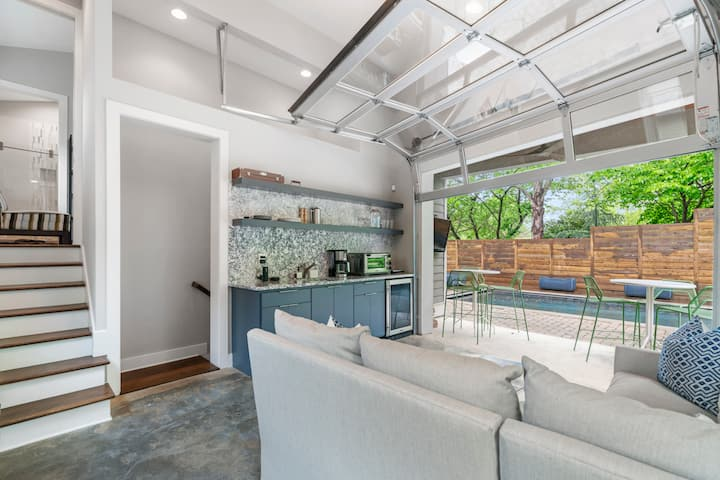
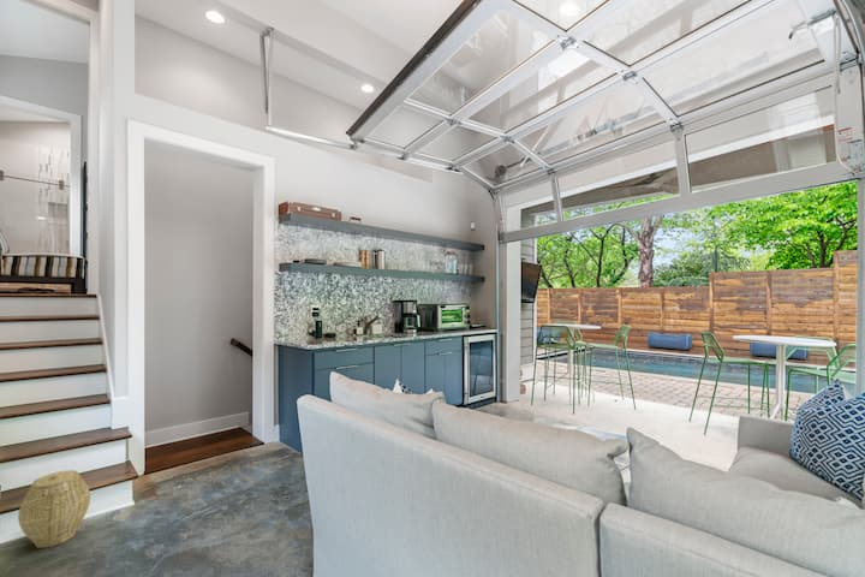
+ woven basket [17,469,91,549]
